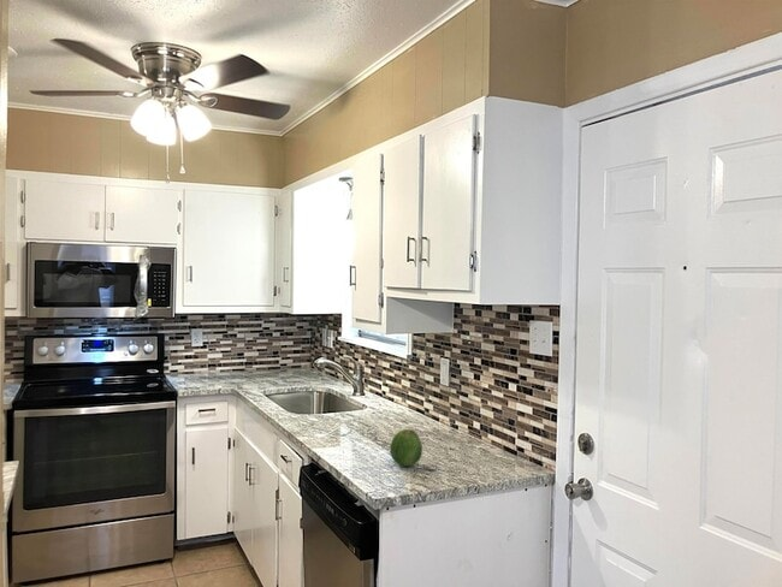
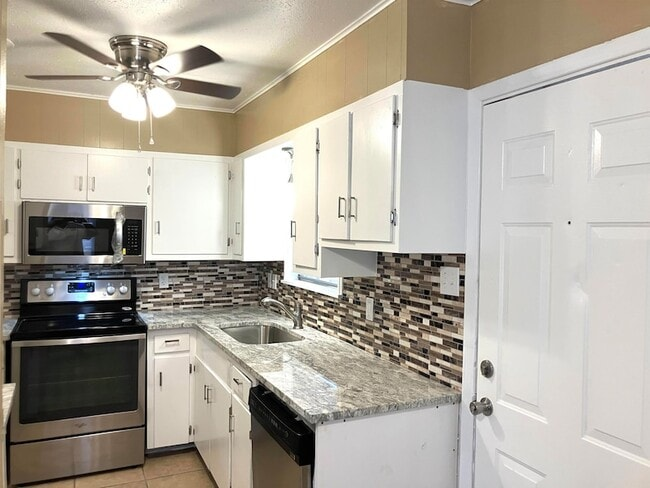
- fruit [389,428,423,468]
